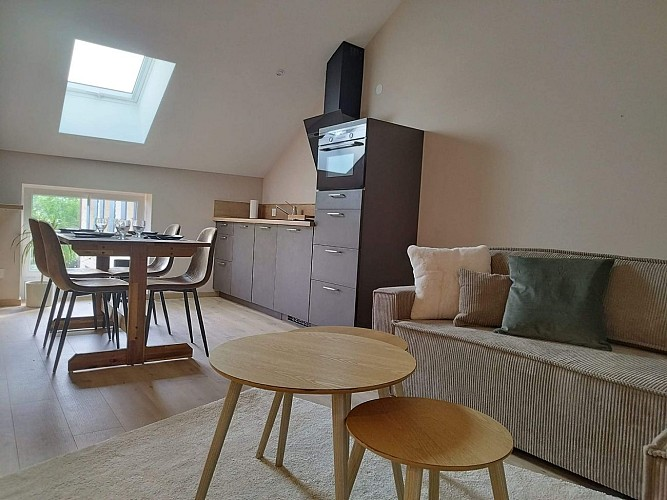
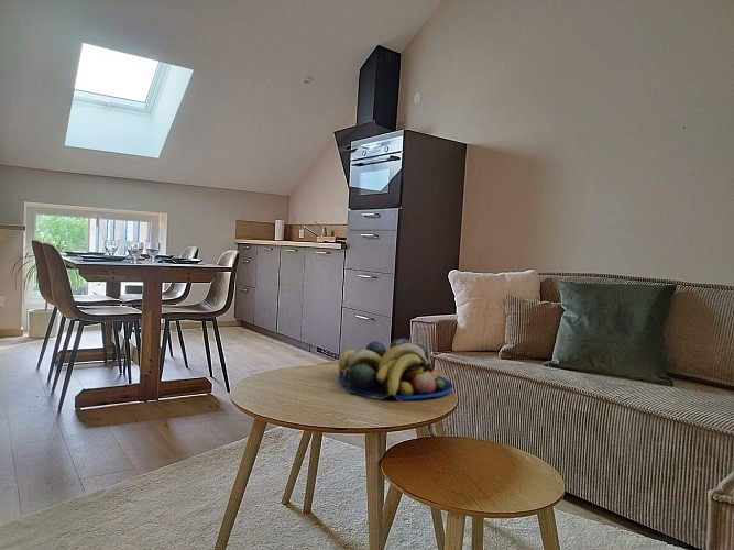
+ fruit bowl [337,338,454,402]
